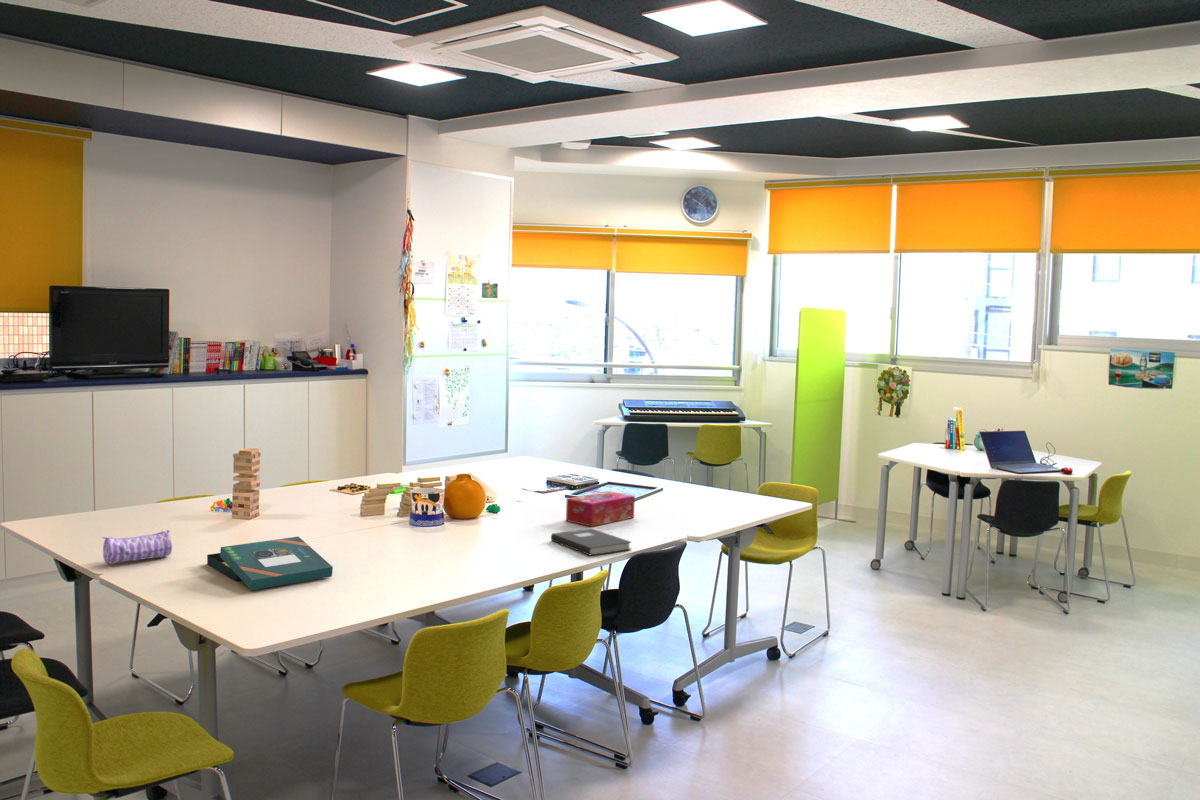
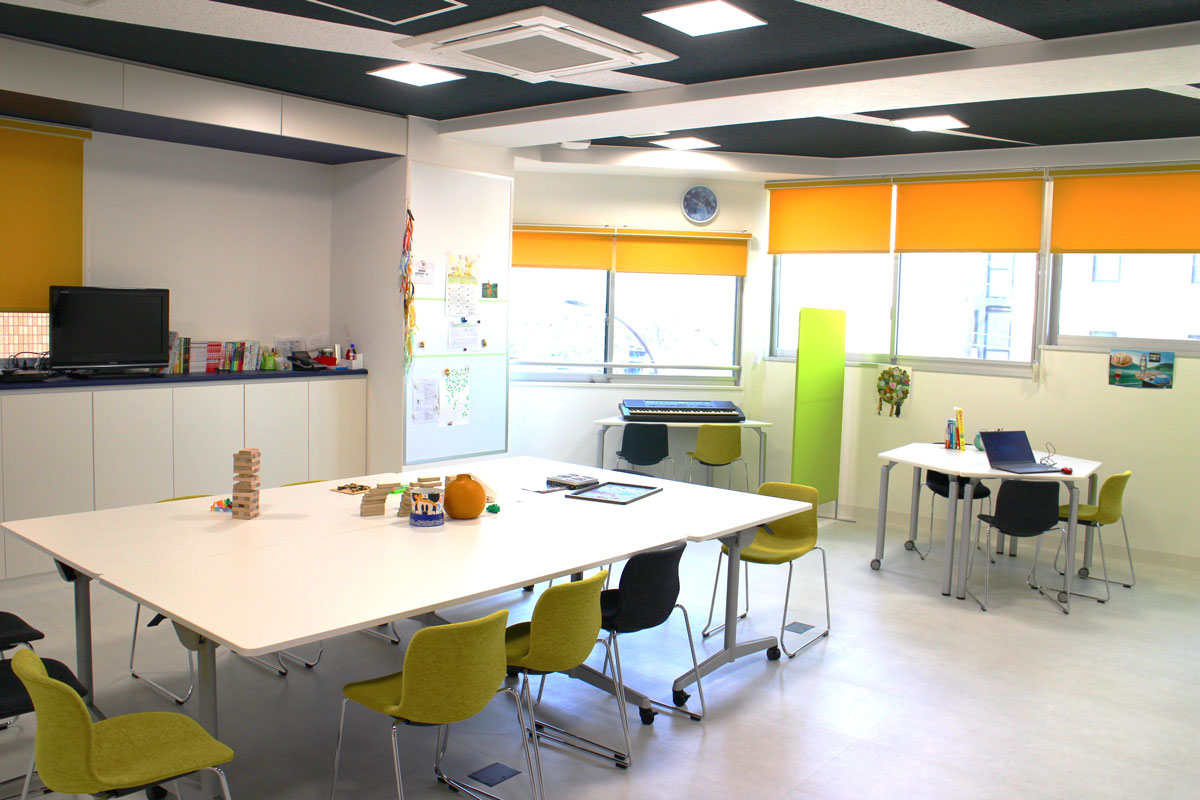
- pencil case [101,529,173,565]
- book [550,528,633,556]
- board game [206,536,334,591]
- tissue box [565,490,636,528]
